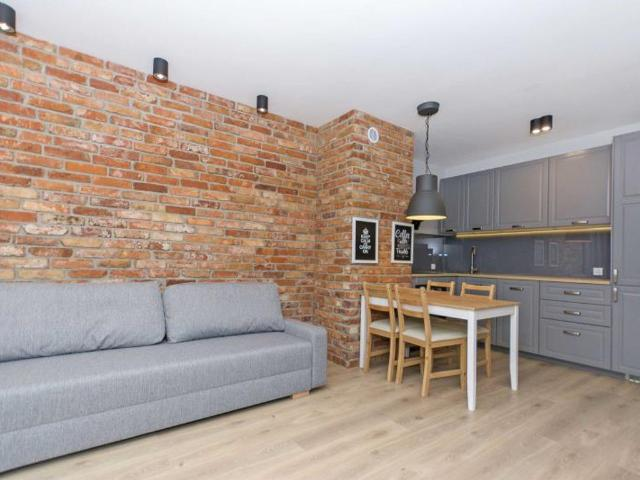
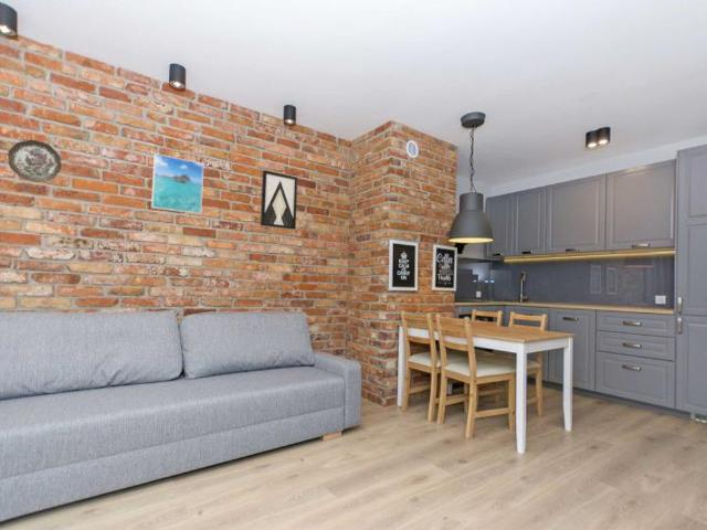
+ decorative plate [7,139,63,183]
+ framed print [150,152,204,215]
+ wall art [260,169,298,231]
